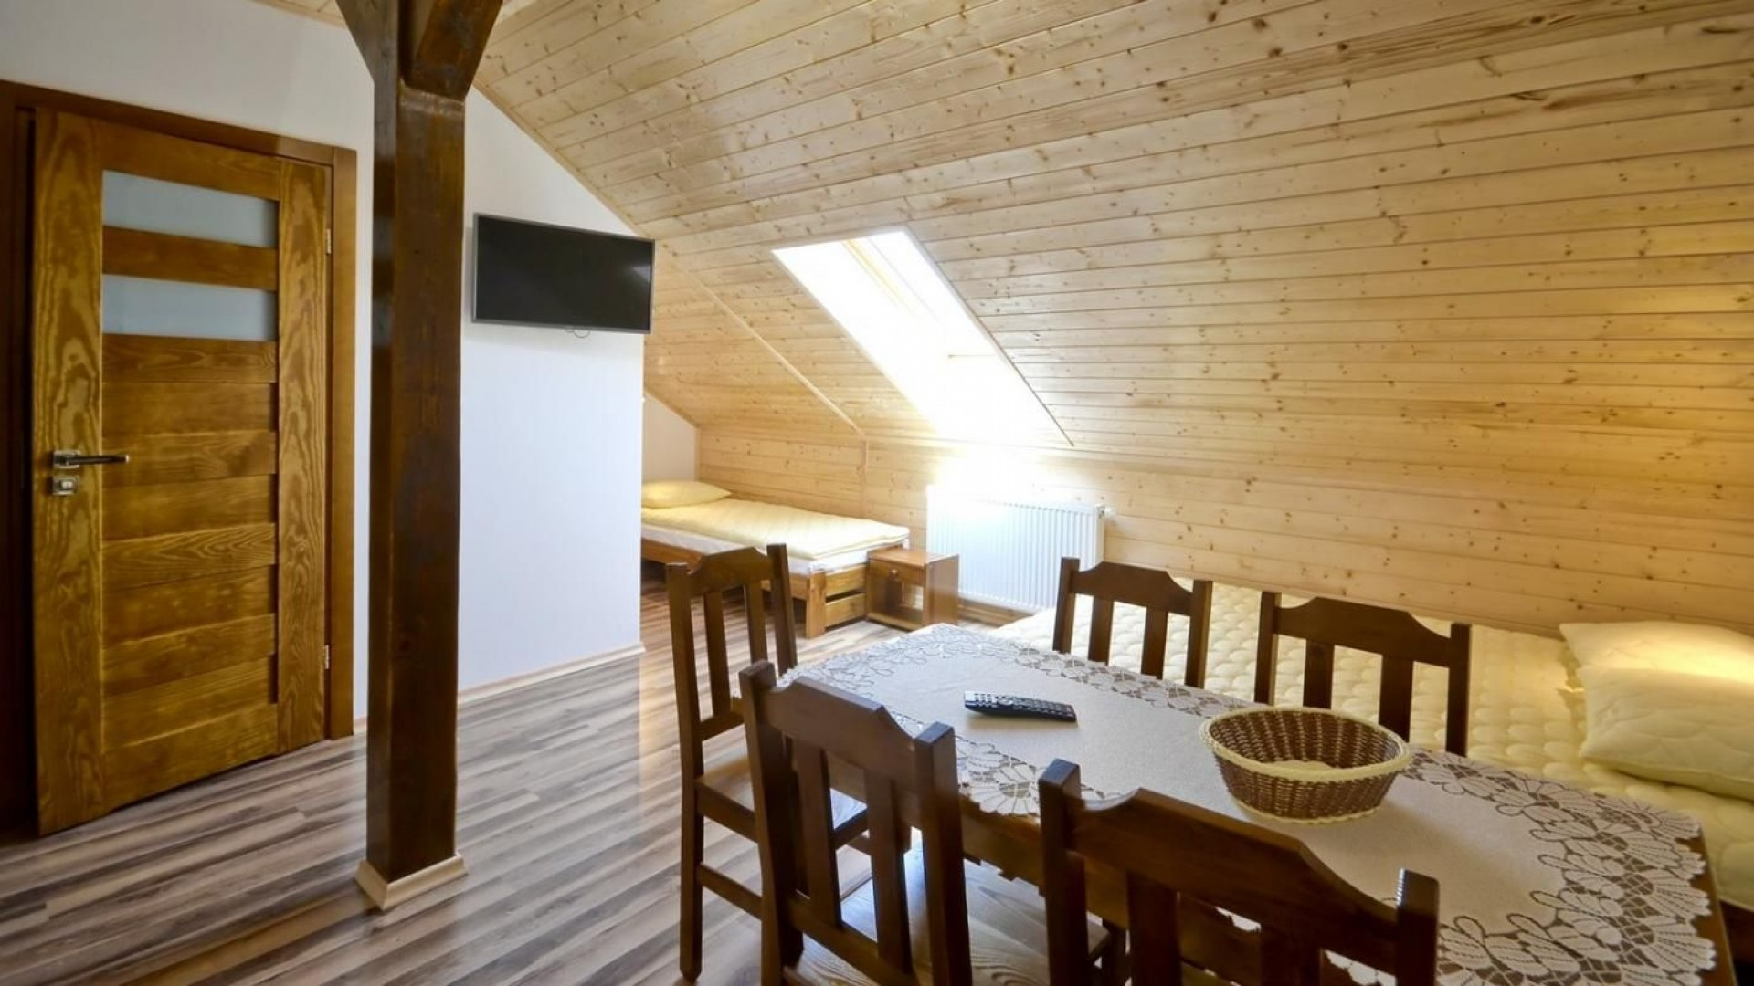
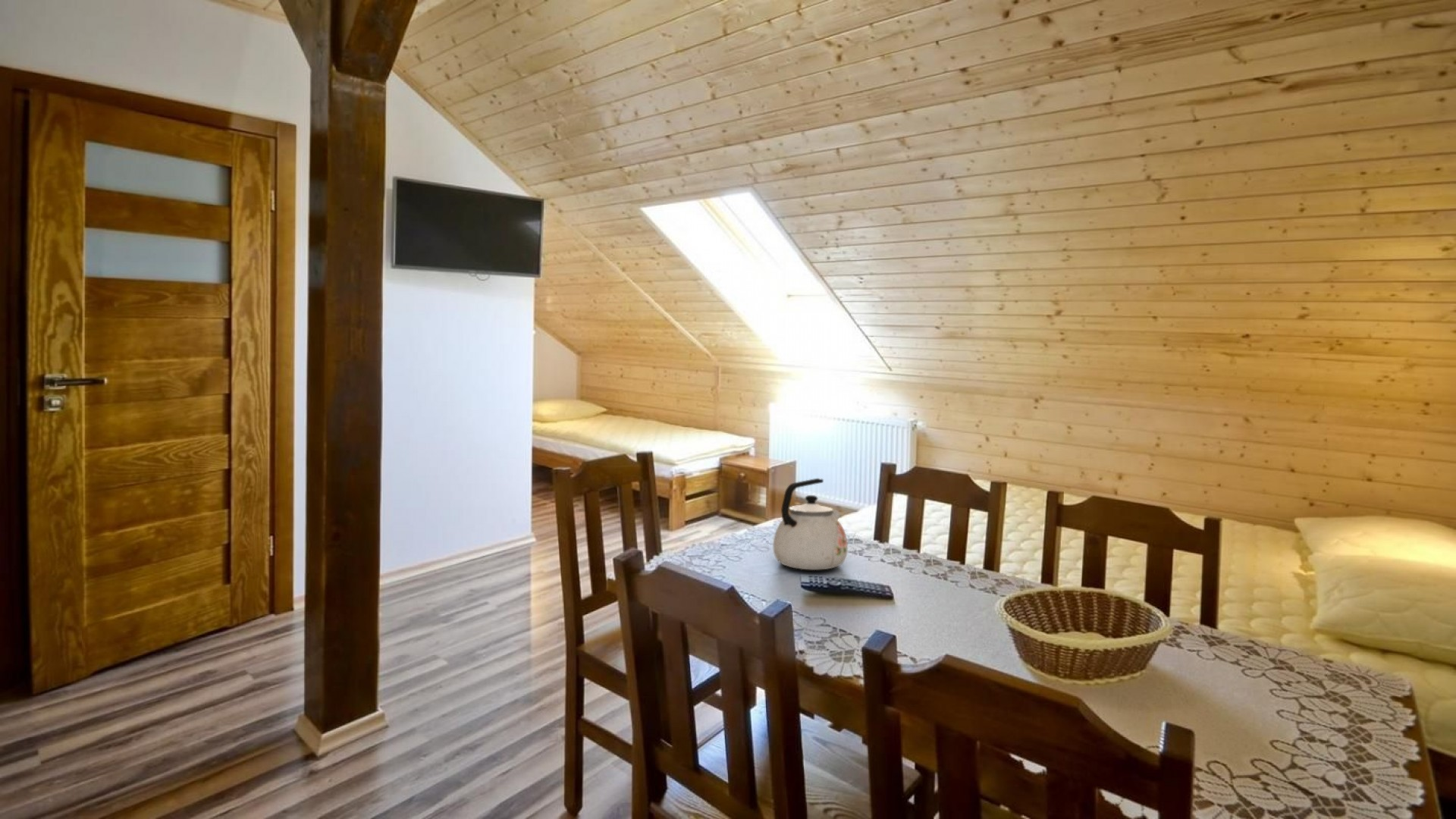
+ kettle [773,478,849,571]
